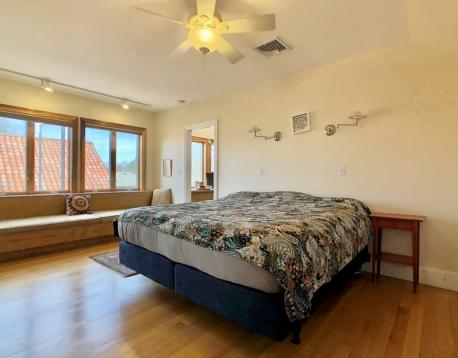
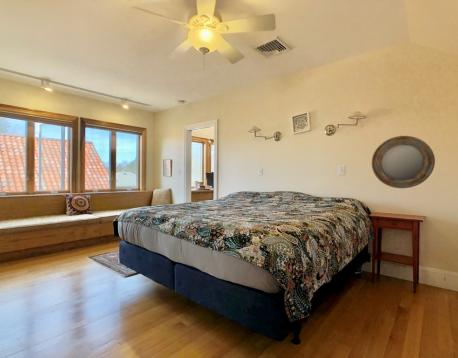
+ home mirror [371,135,436,189]
